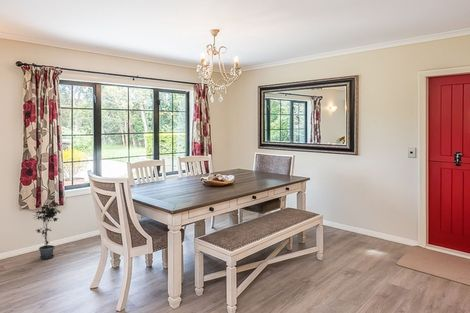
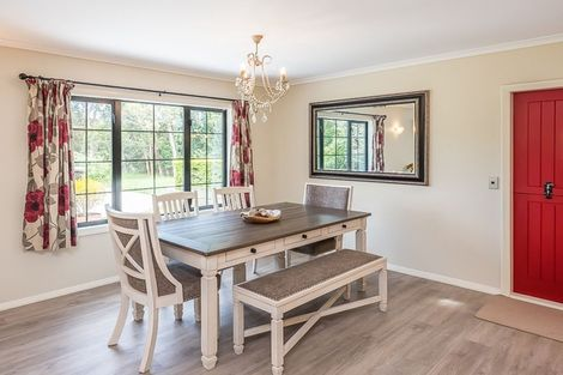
- potted plant [33,198,61,260]
